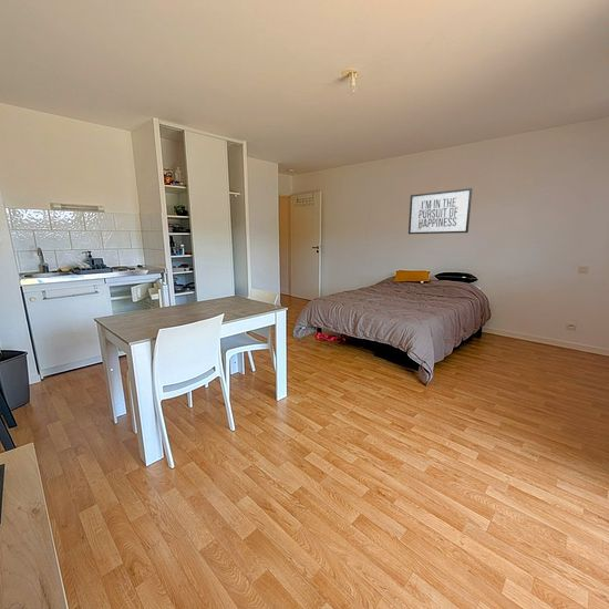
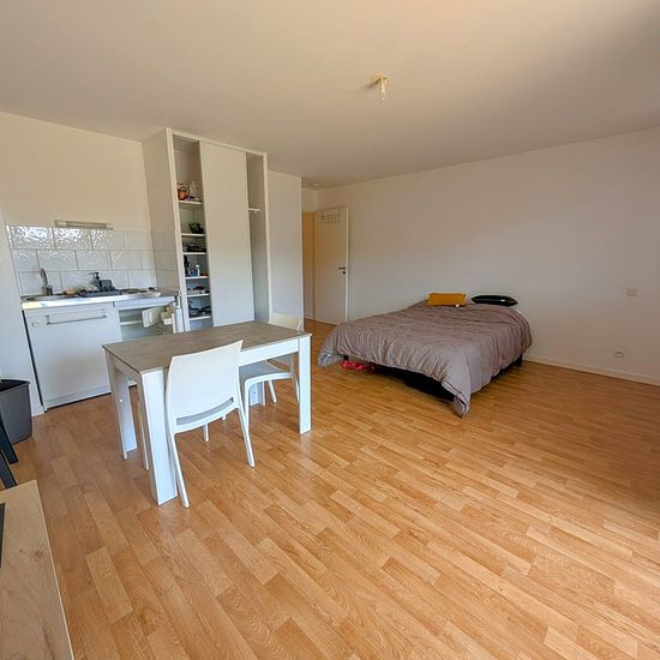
- mirror [407,187,473,235]
